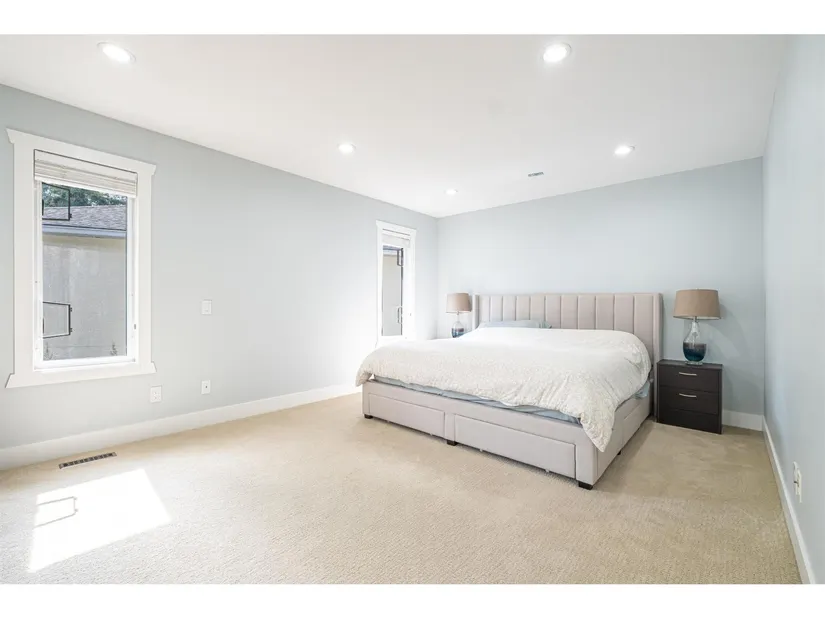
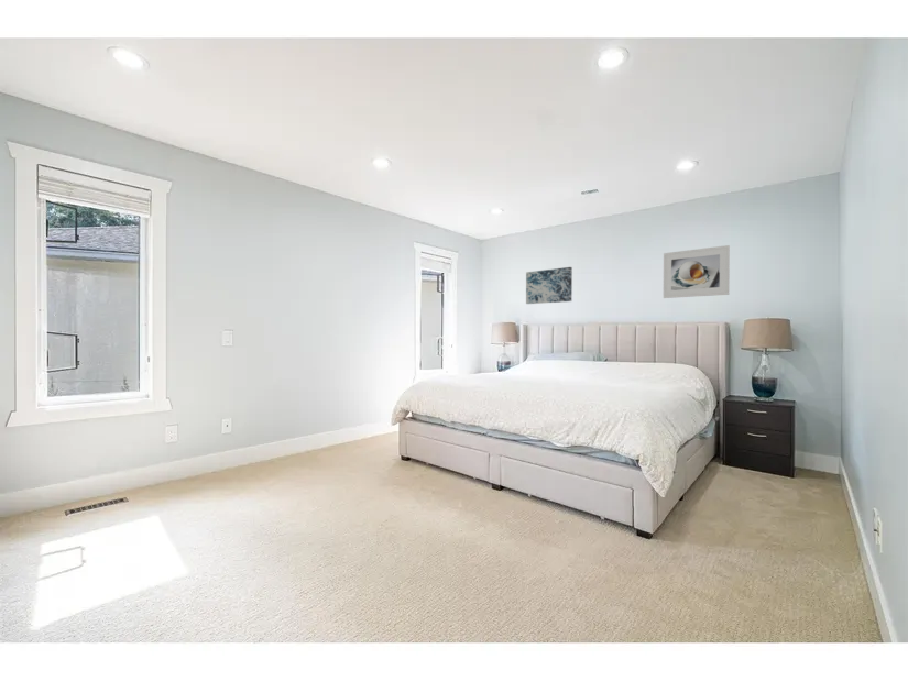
+ wall art [525,266,573,305]
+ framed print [663,244,731,299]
